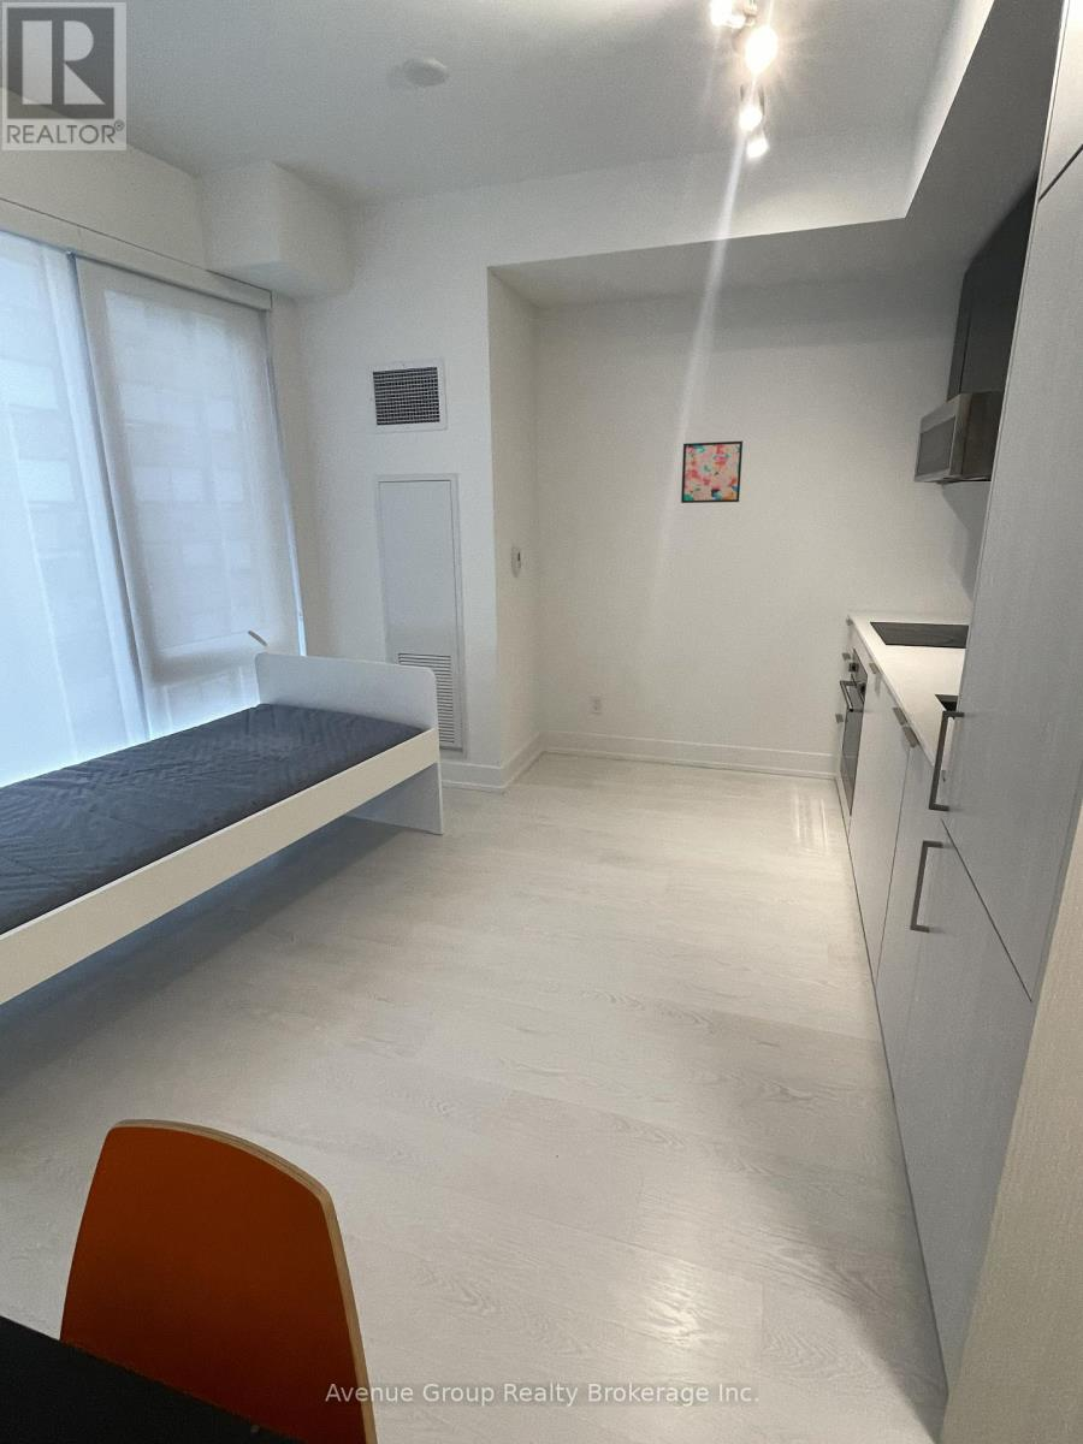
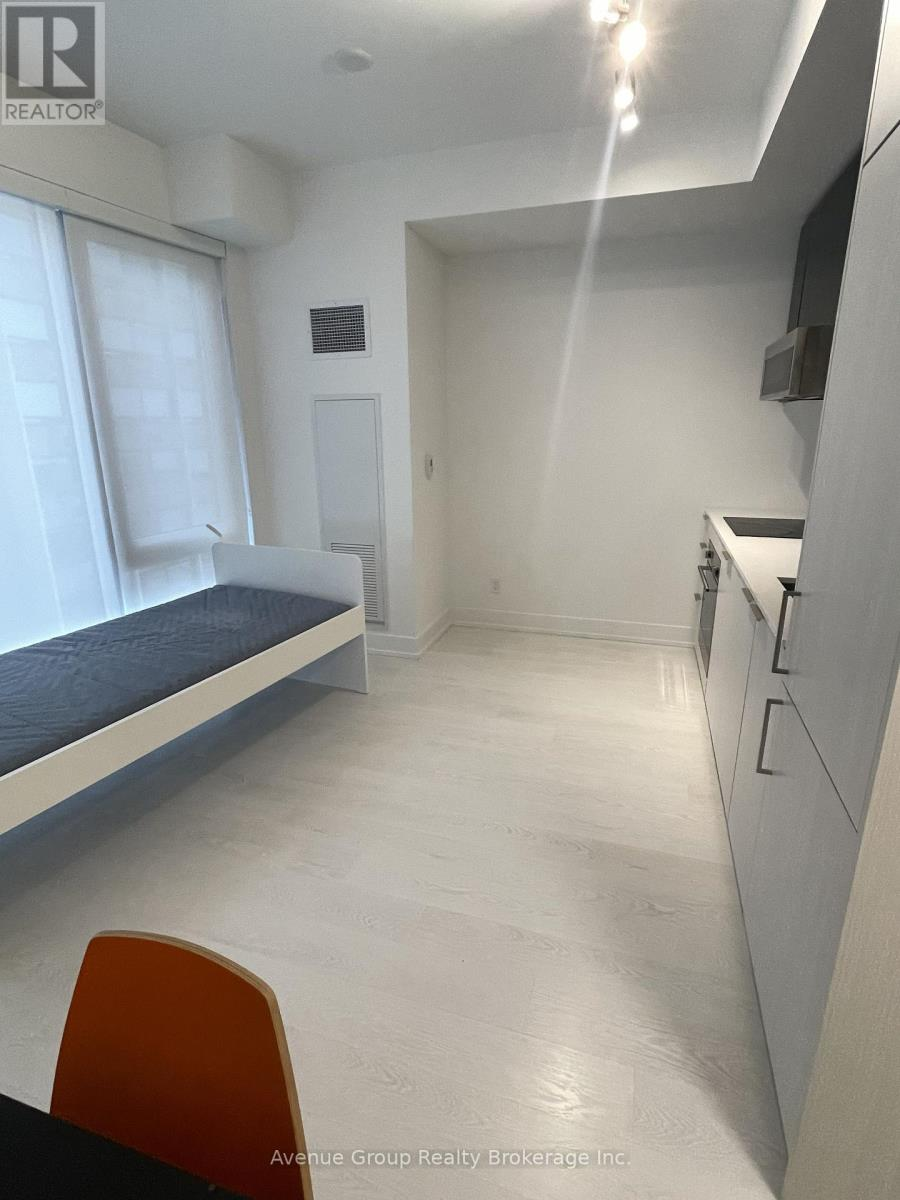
- wall art [680,440,744,504]
